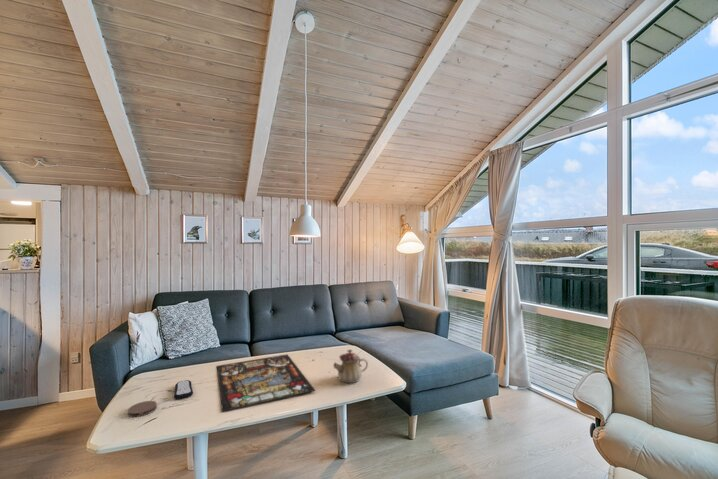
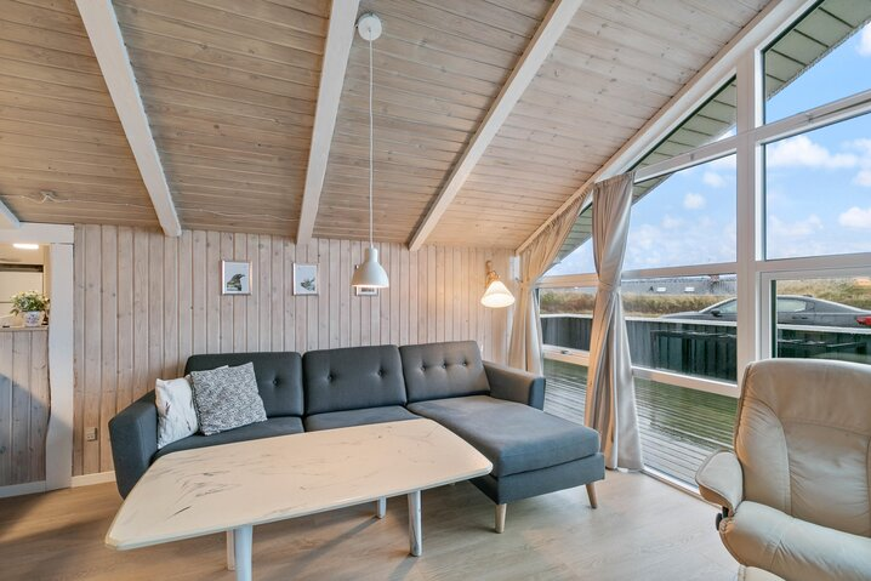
- coaster [127,400,158,418]
- remote control [173,379,194,400]
- stained glass panel [216,353,317,412]
- teapot [332,349,369,384]
